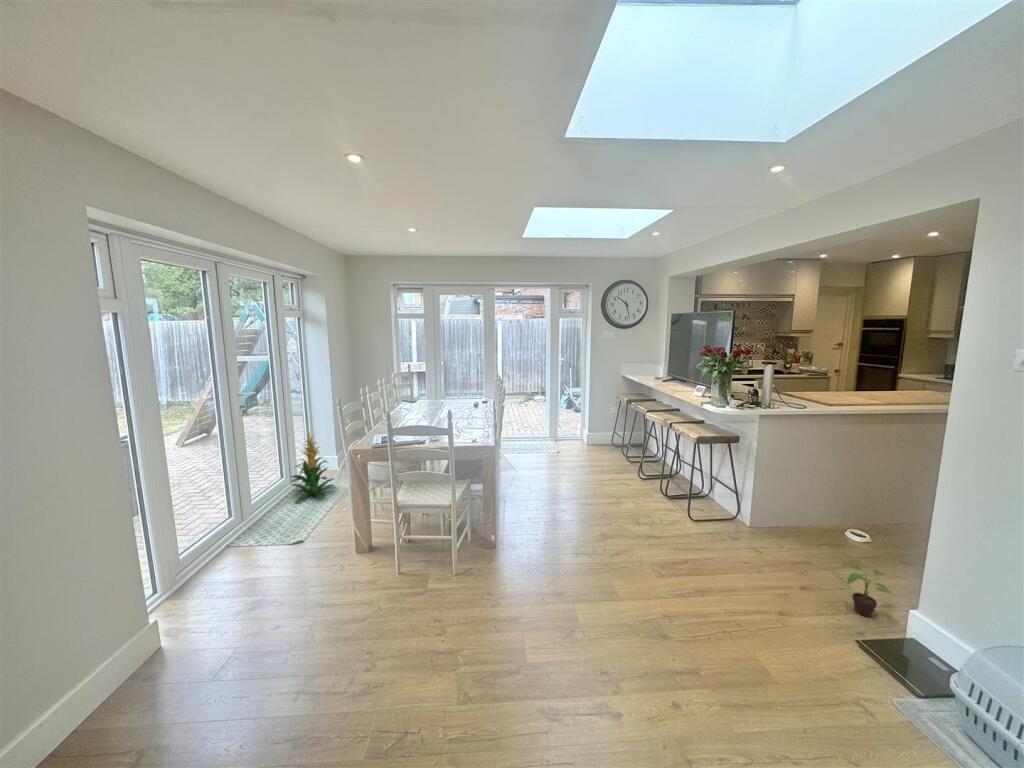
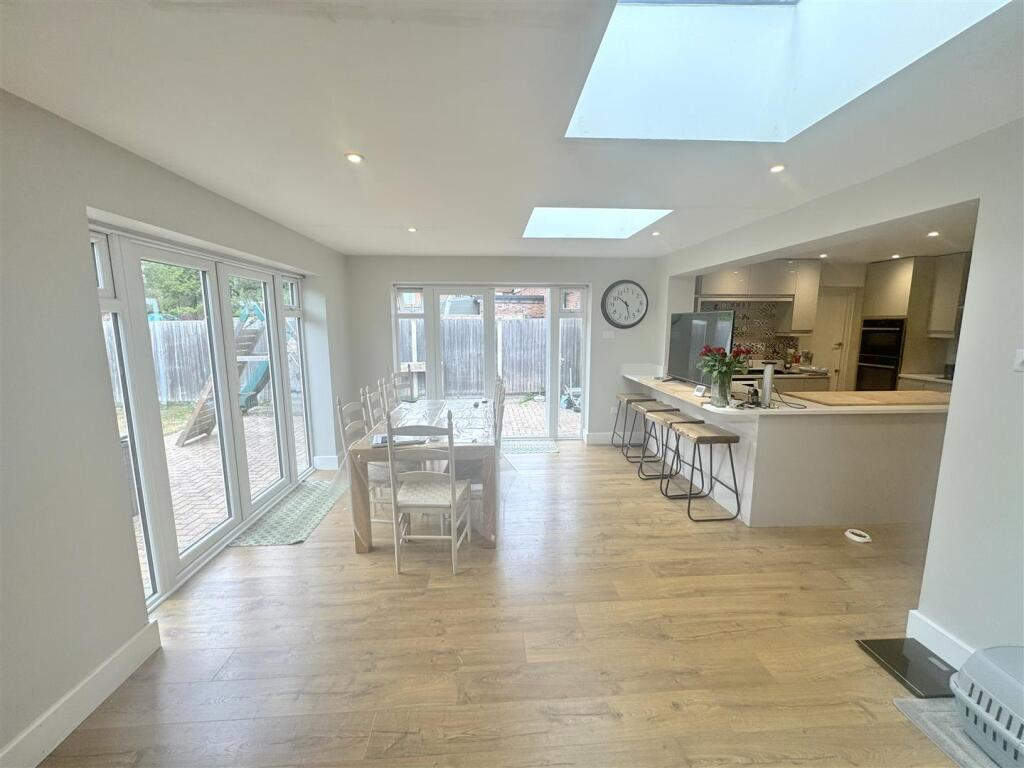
- potted plant [842,562,894,618]
- indoor plant [289,432,339,504]
